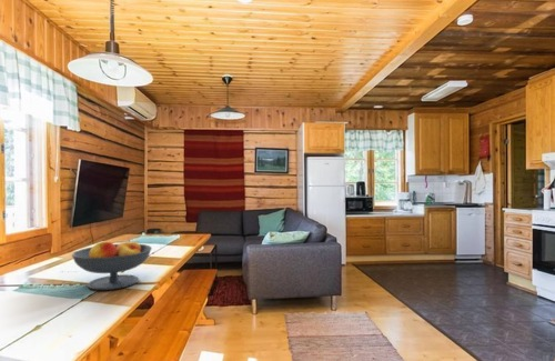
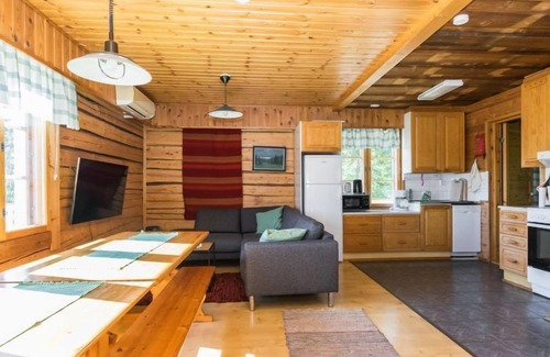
- fruit bowl [71,238,153,291]
